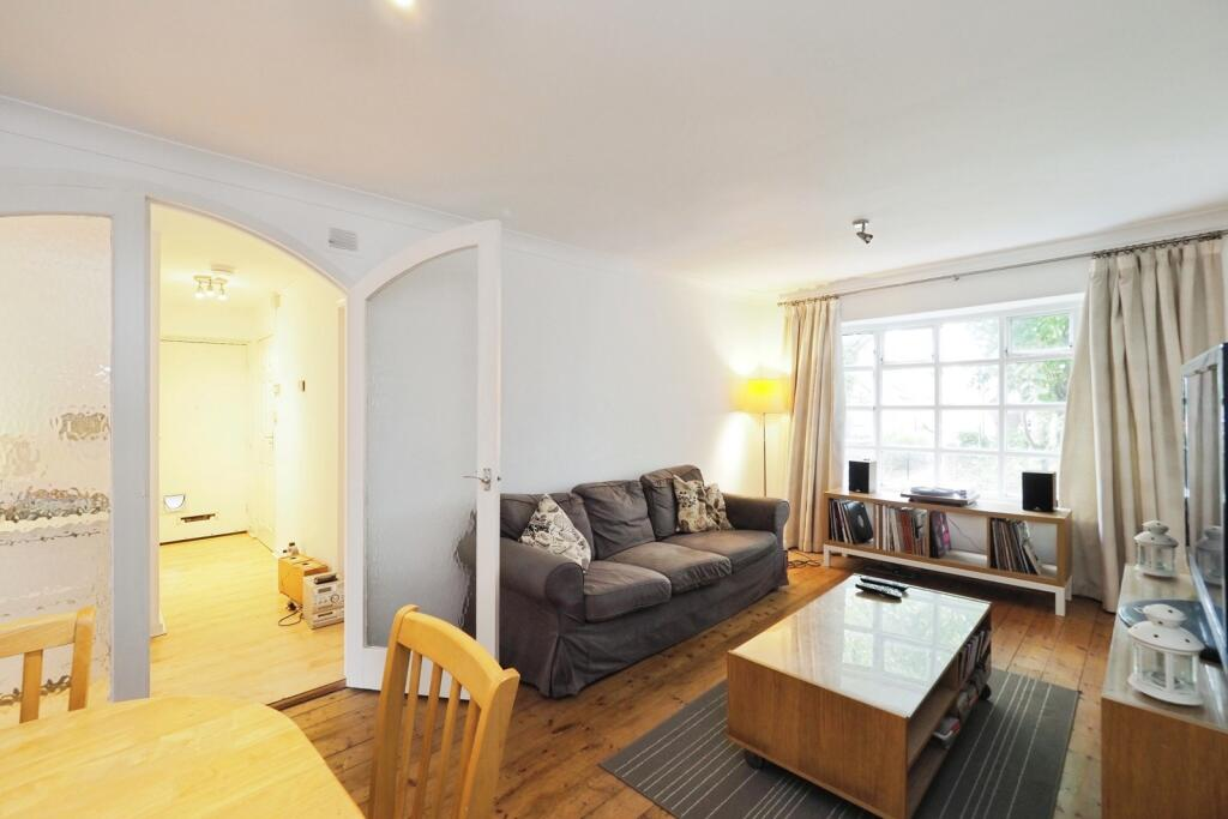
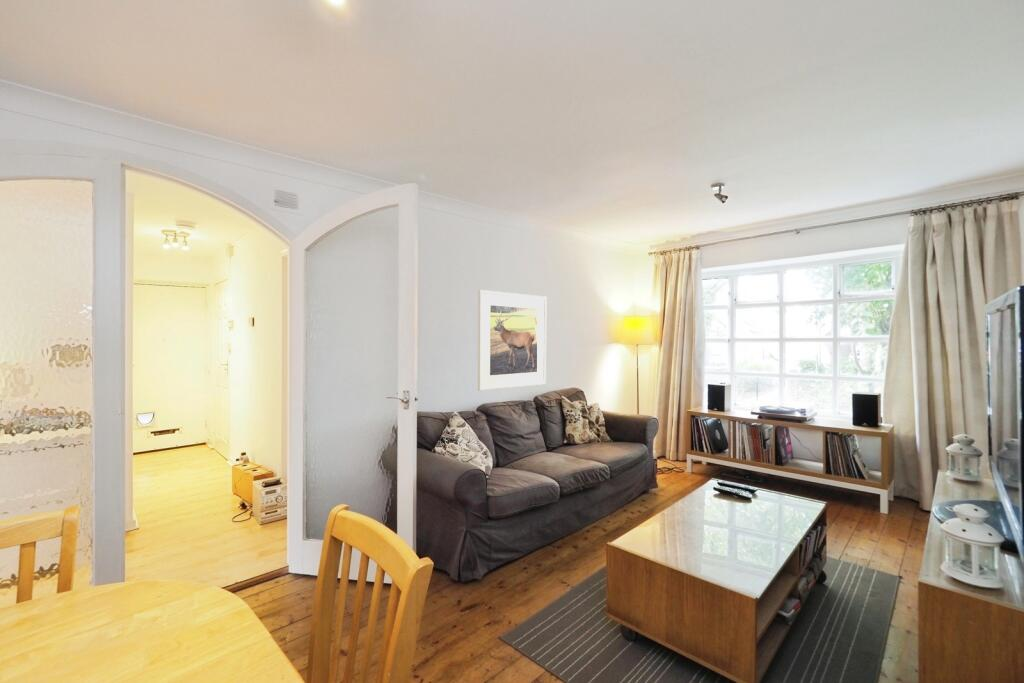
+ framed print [477,289,547,392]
